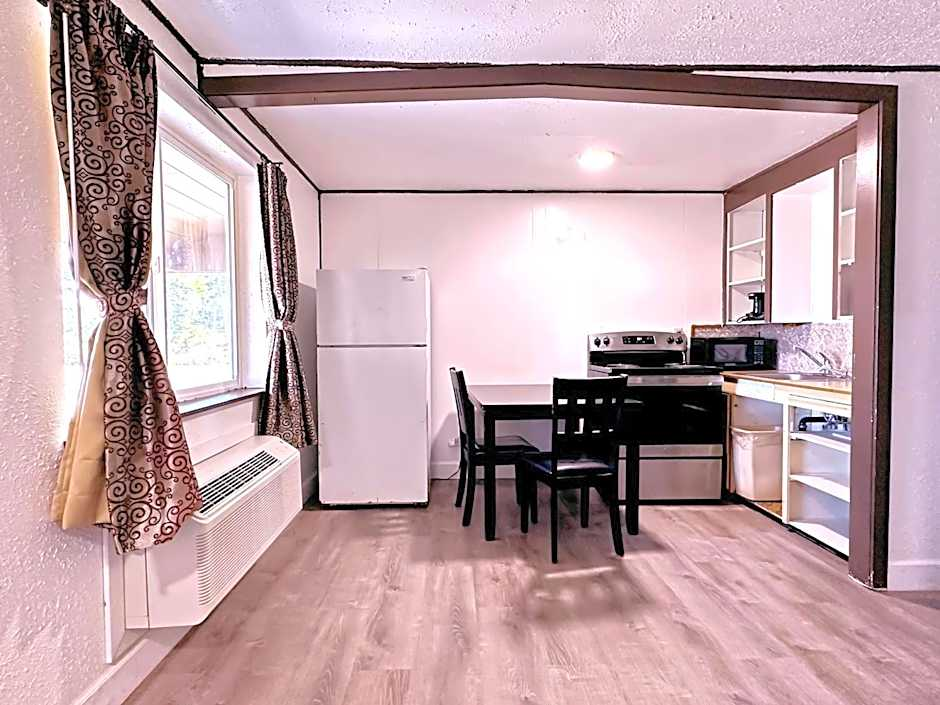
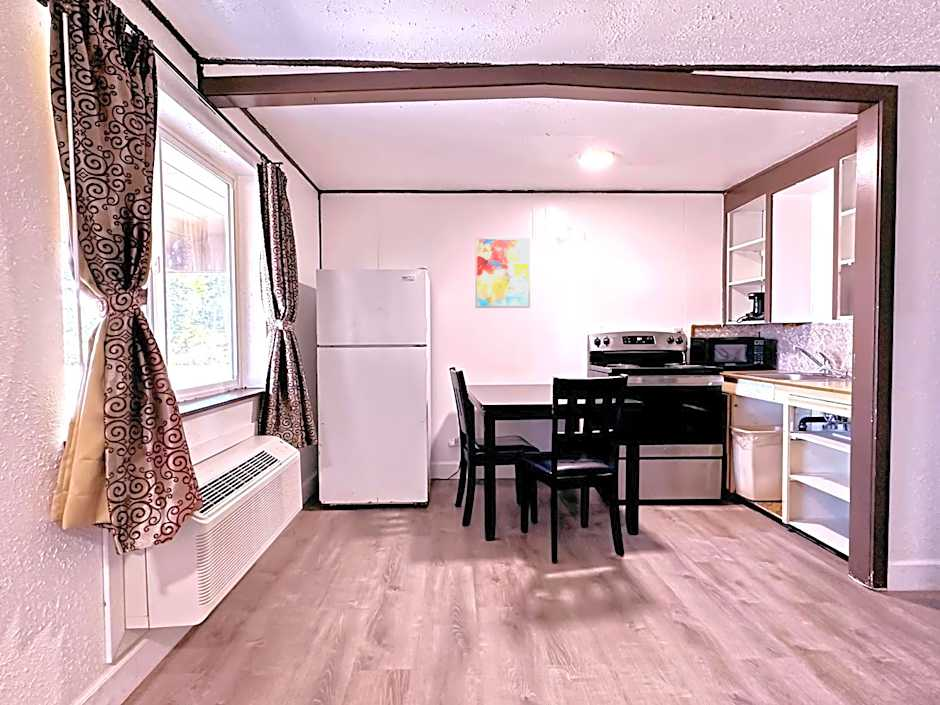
+ wall art [474,237,531,309]
